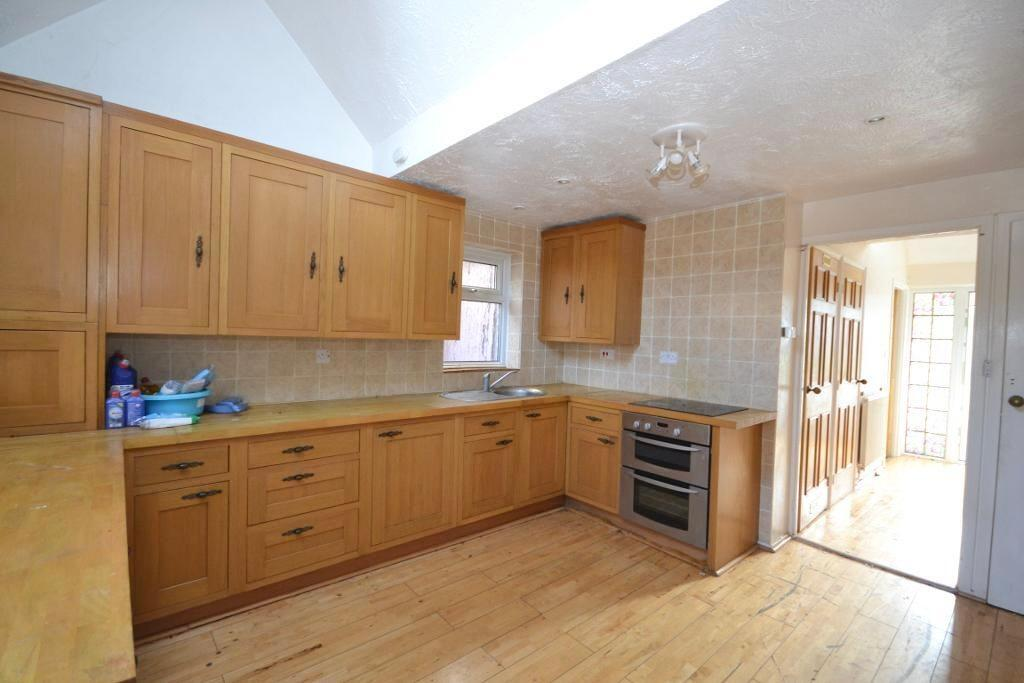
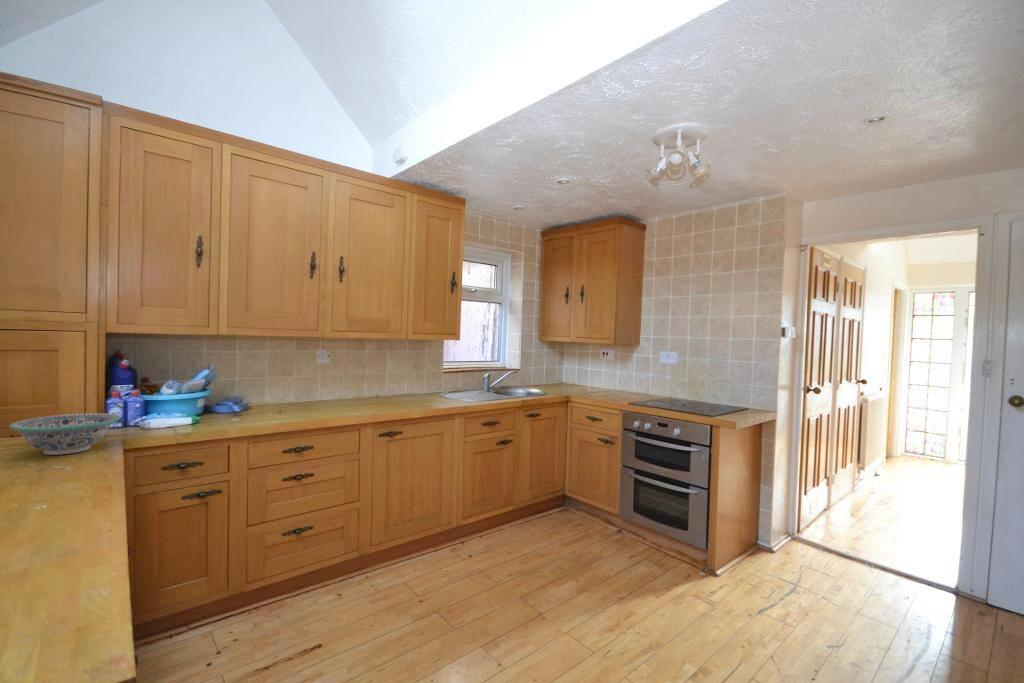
+ decorative bowl [8,412,121,456]
